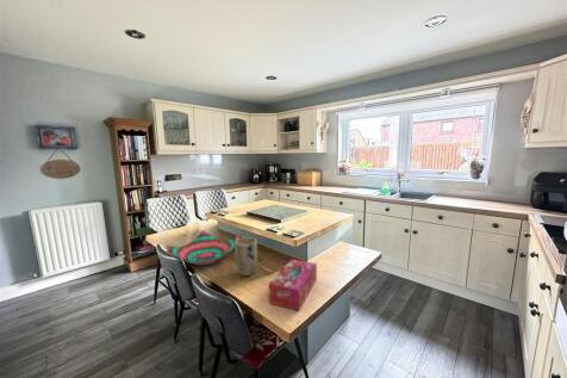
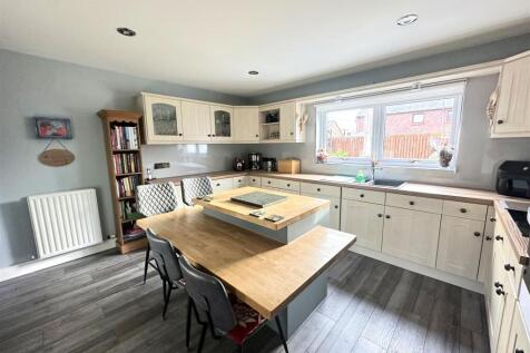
- plant pot [233,236,258,277]
- tissue box [268,259,318,312]
- decorative bowl [164,229,241,267]
